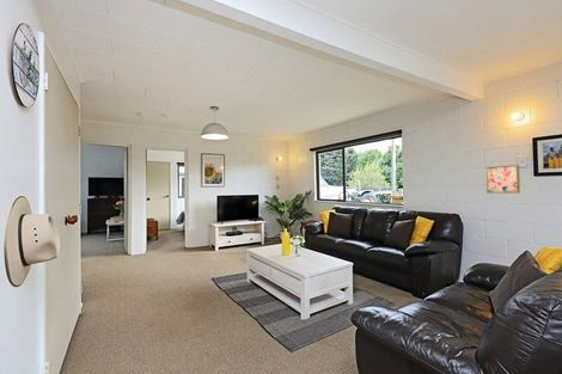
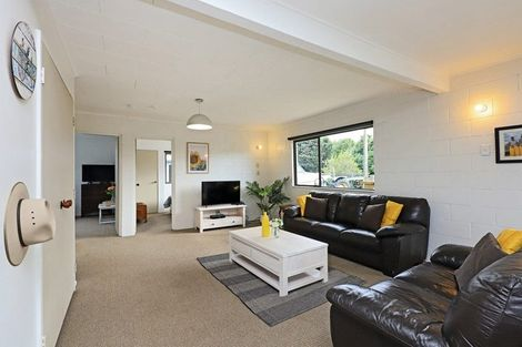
- wall art [485,164,521,195]
